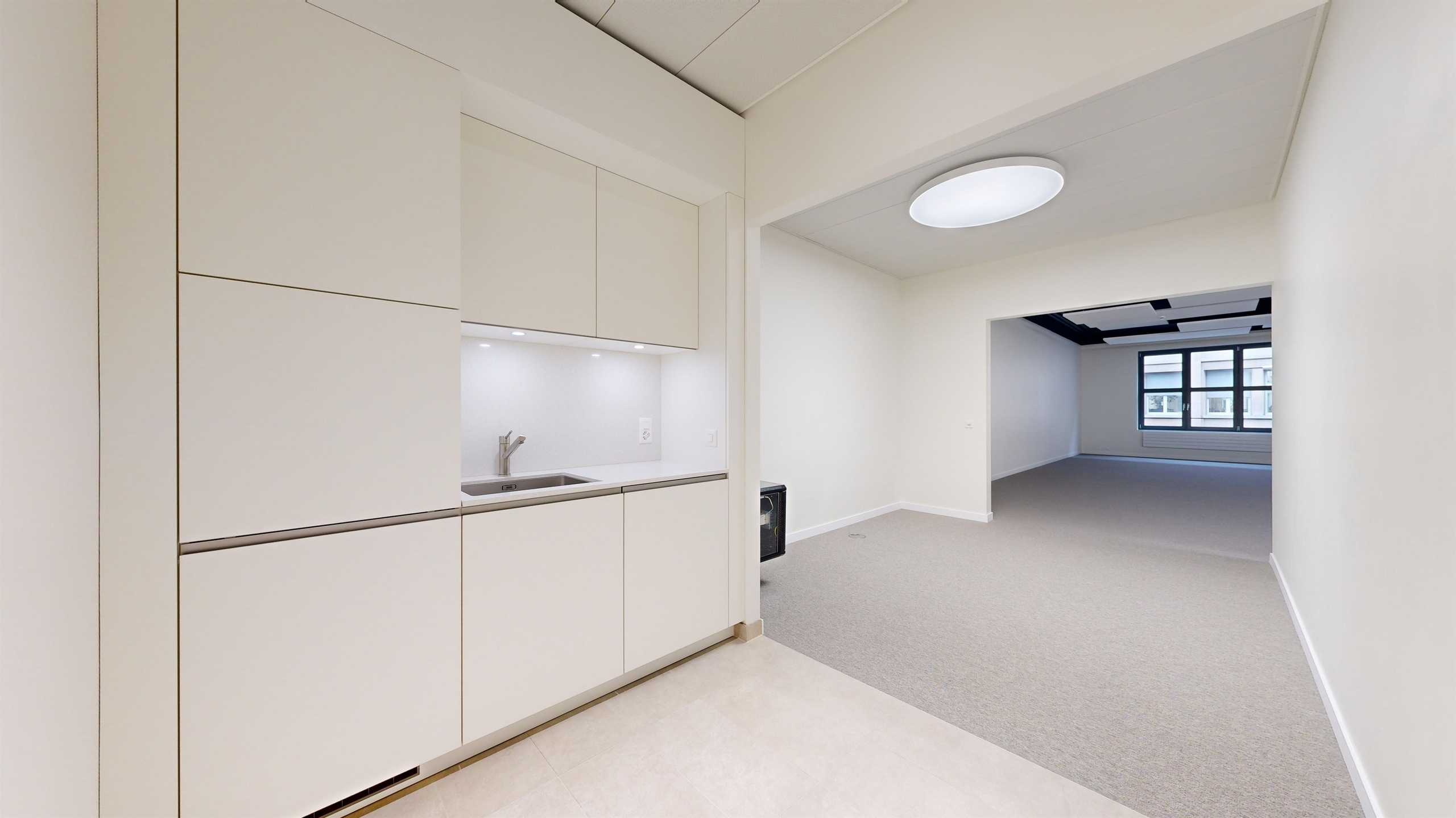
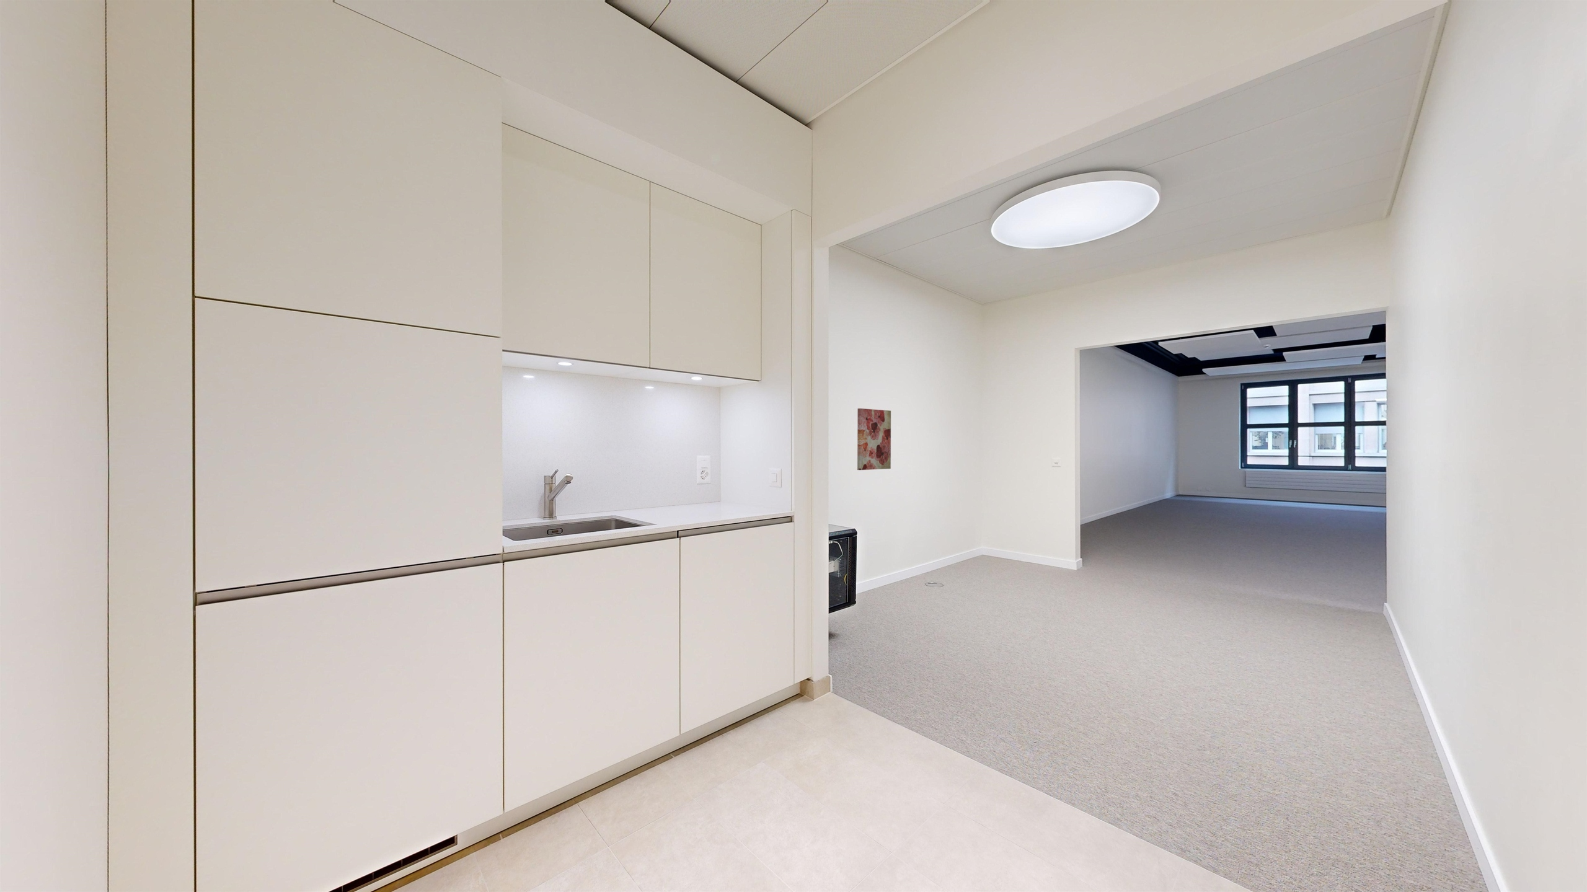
+ wall art [857,408,892,470]
